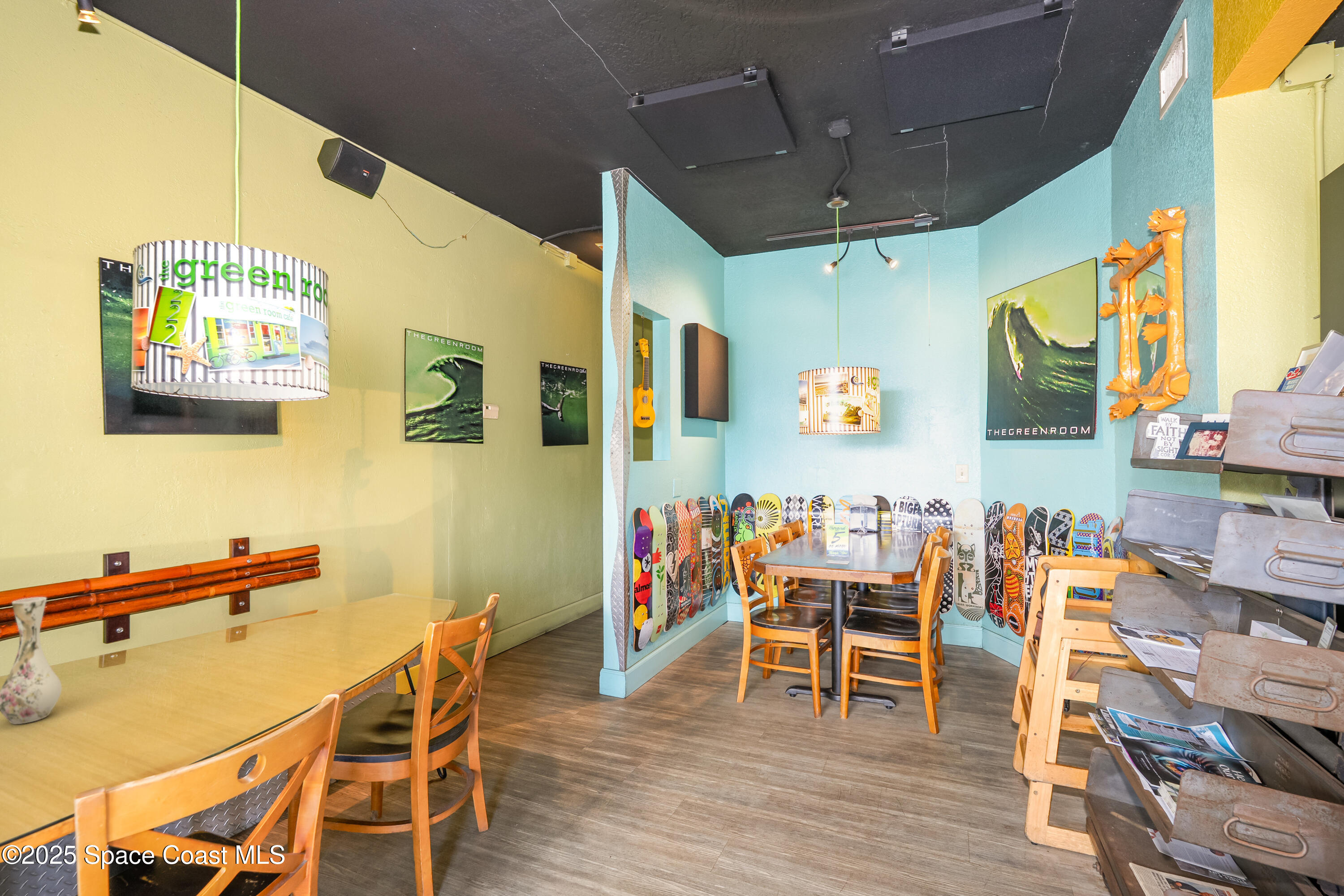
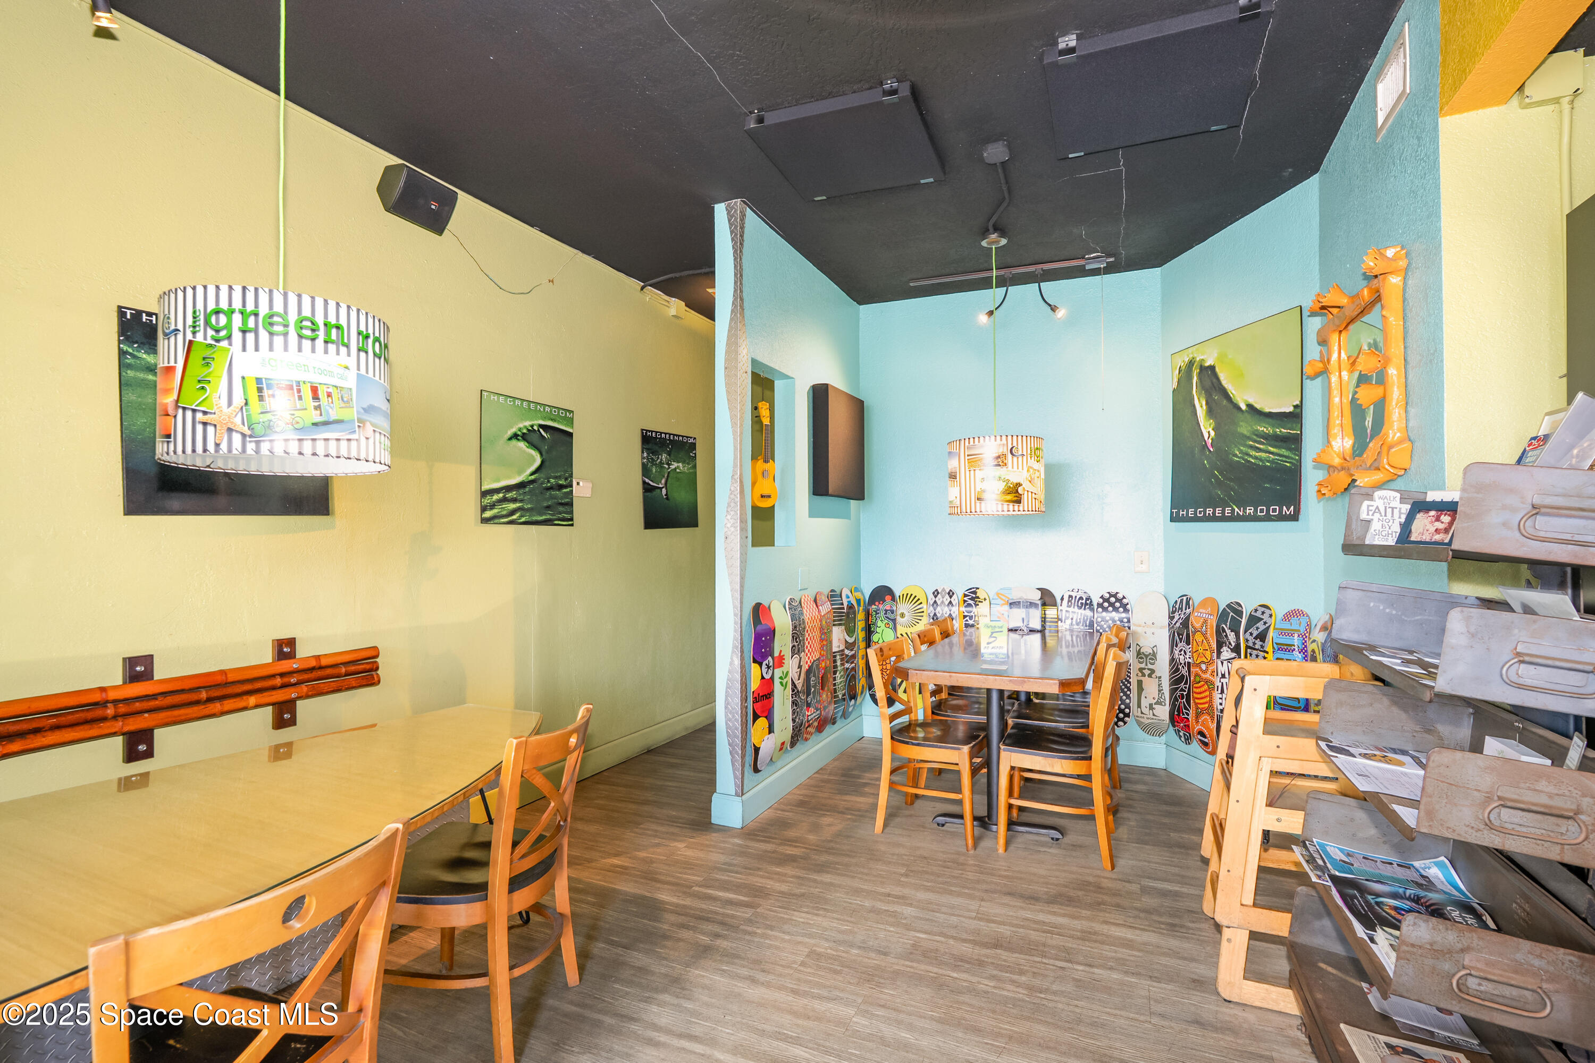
- vase [0,596,62,725]
